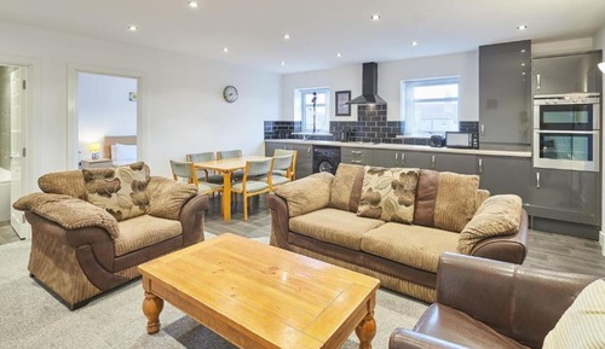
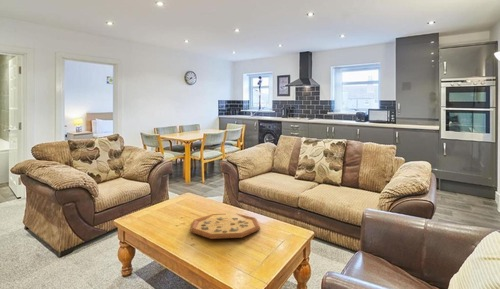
+ decorative tray [190,213,261,240]
